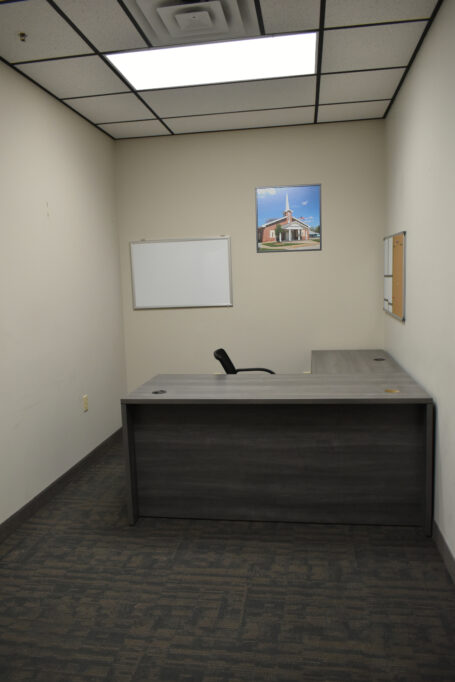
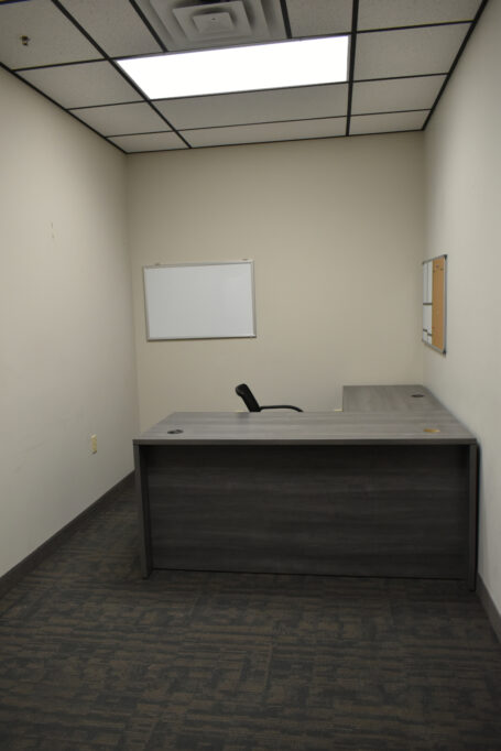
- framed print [254,183,323,254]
